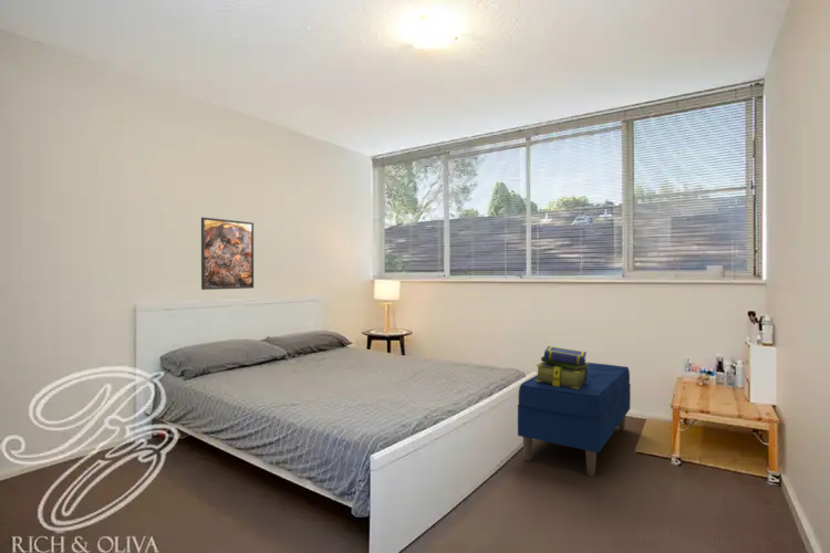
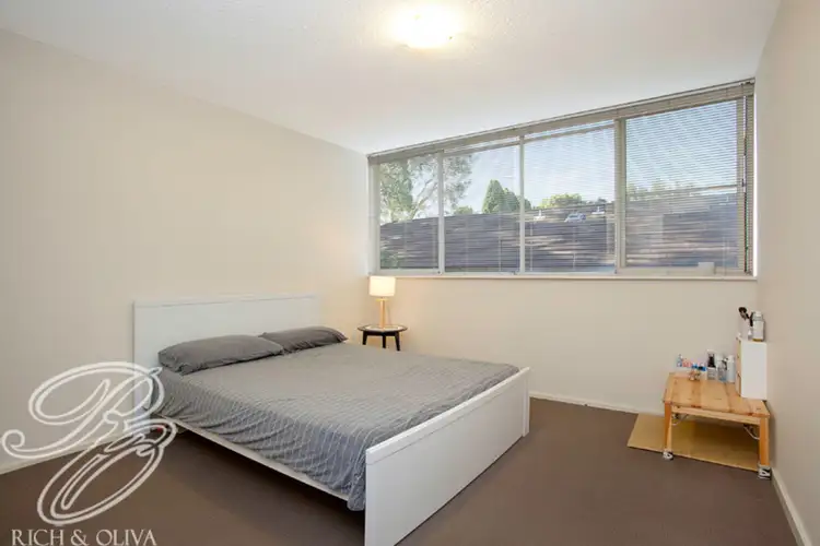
- bench [517,362,632,478]
- stack of books [536,345,589,389]
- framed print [200,216,255,291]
